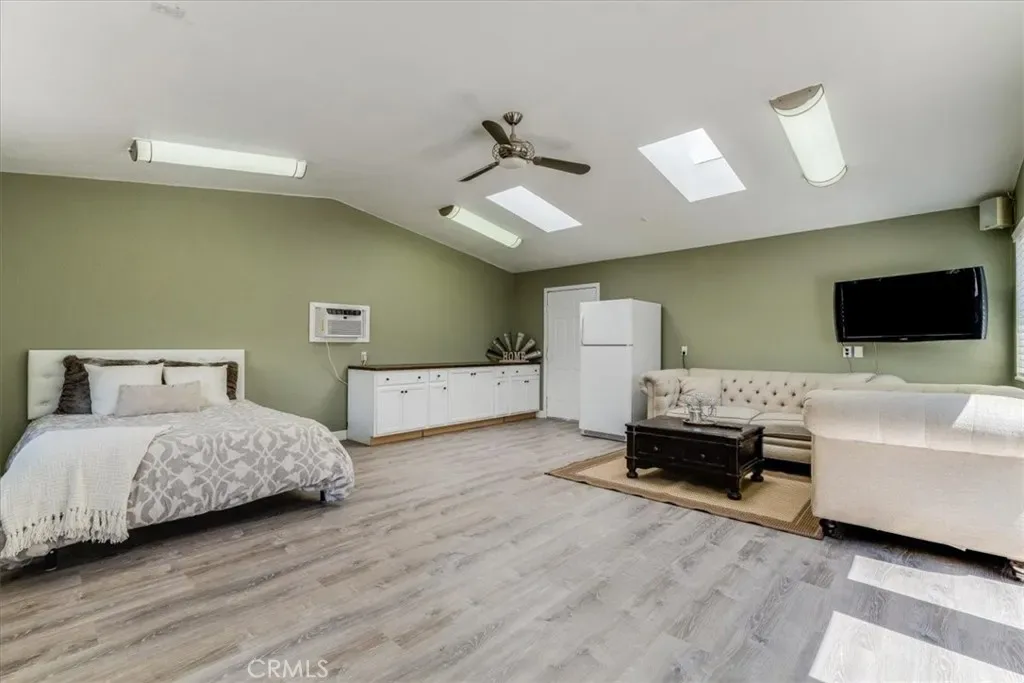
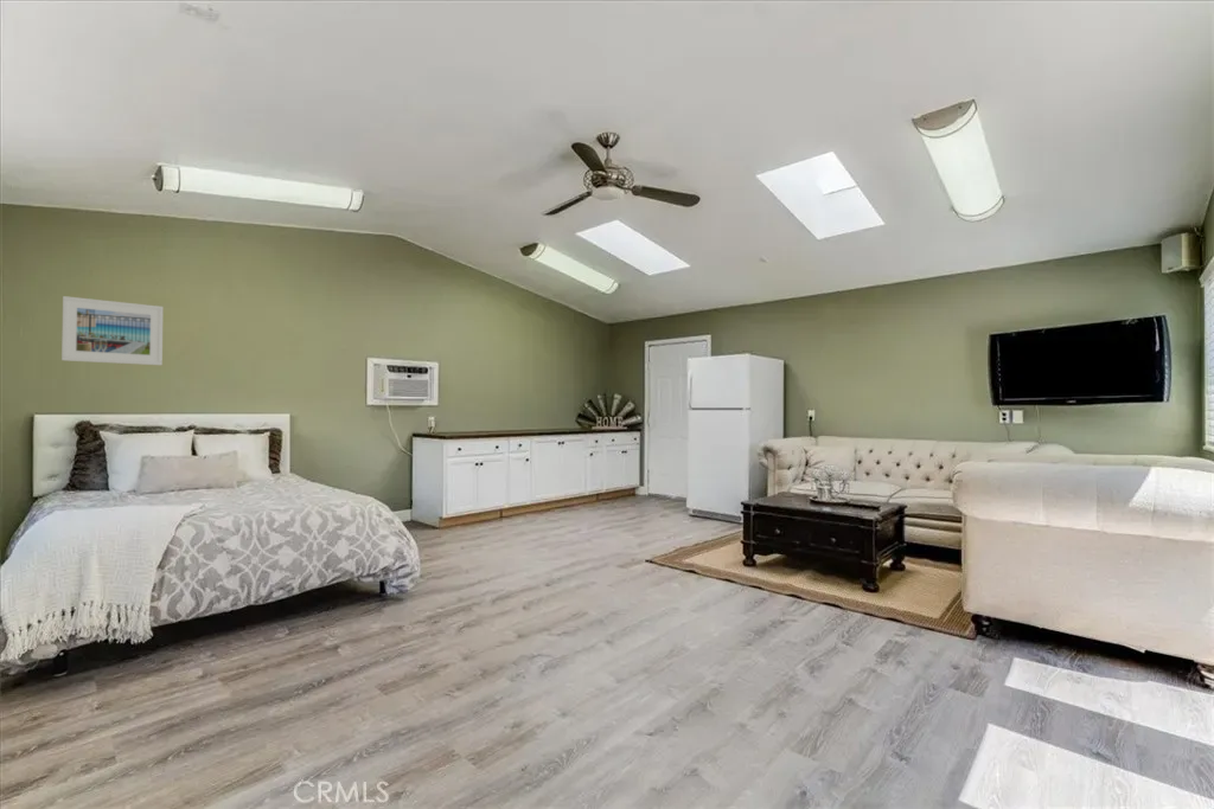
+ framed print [60,295,164,366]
